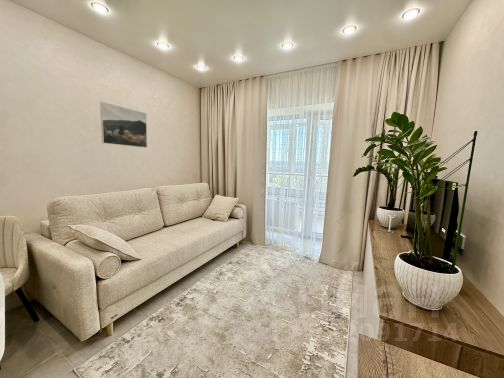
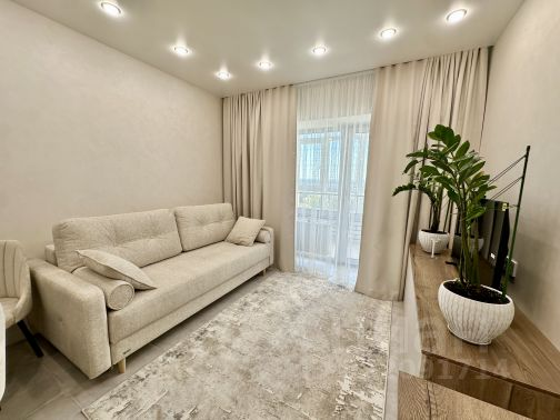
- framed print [99,101,148,149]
